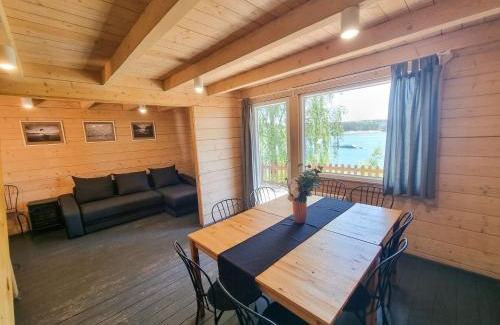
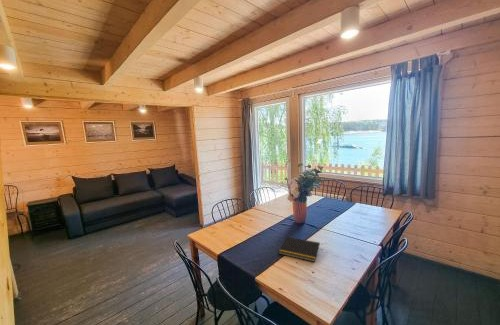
+ notepad [278,236,321,262]
